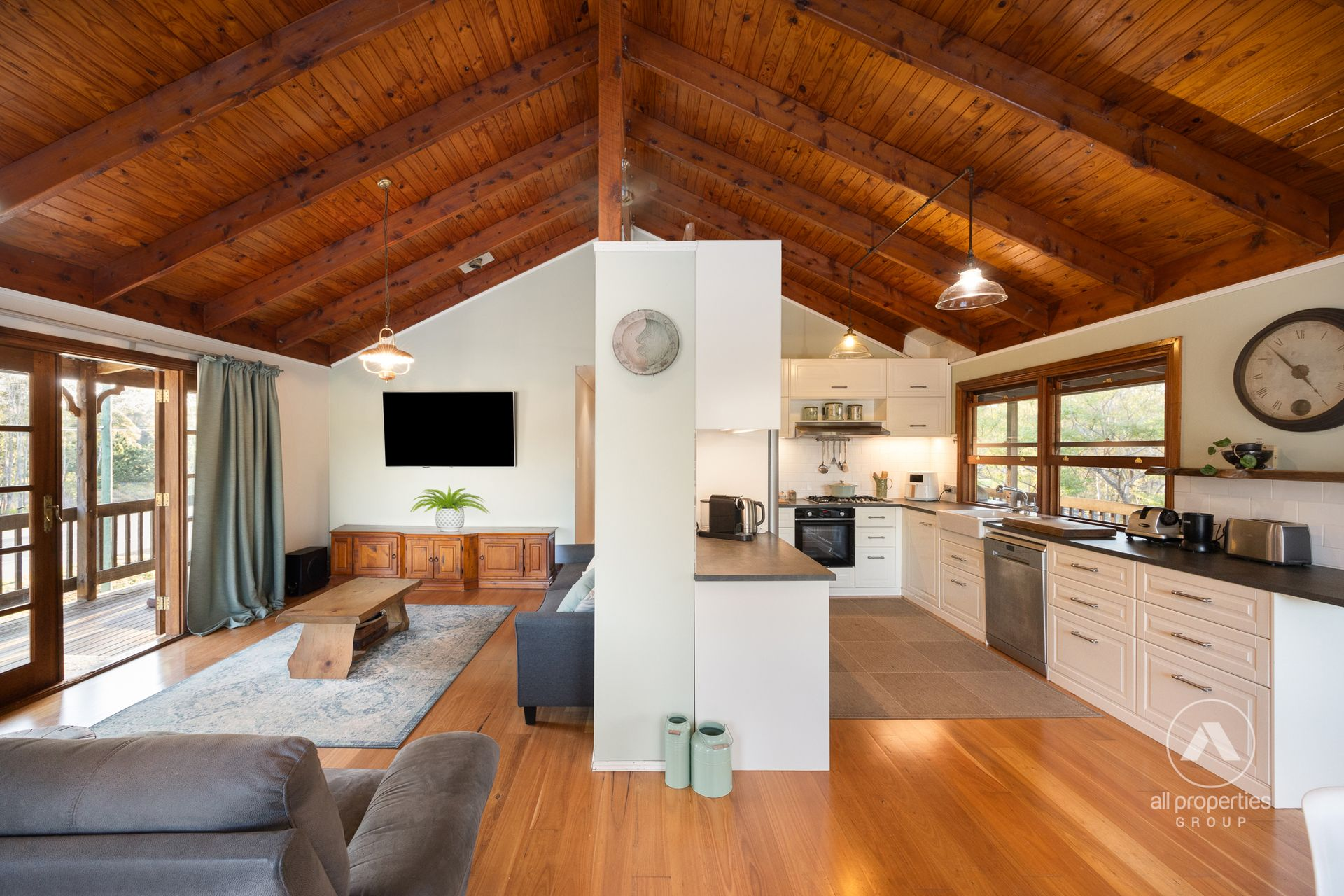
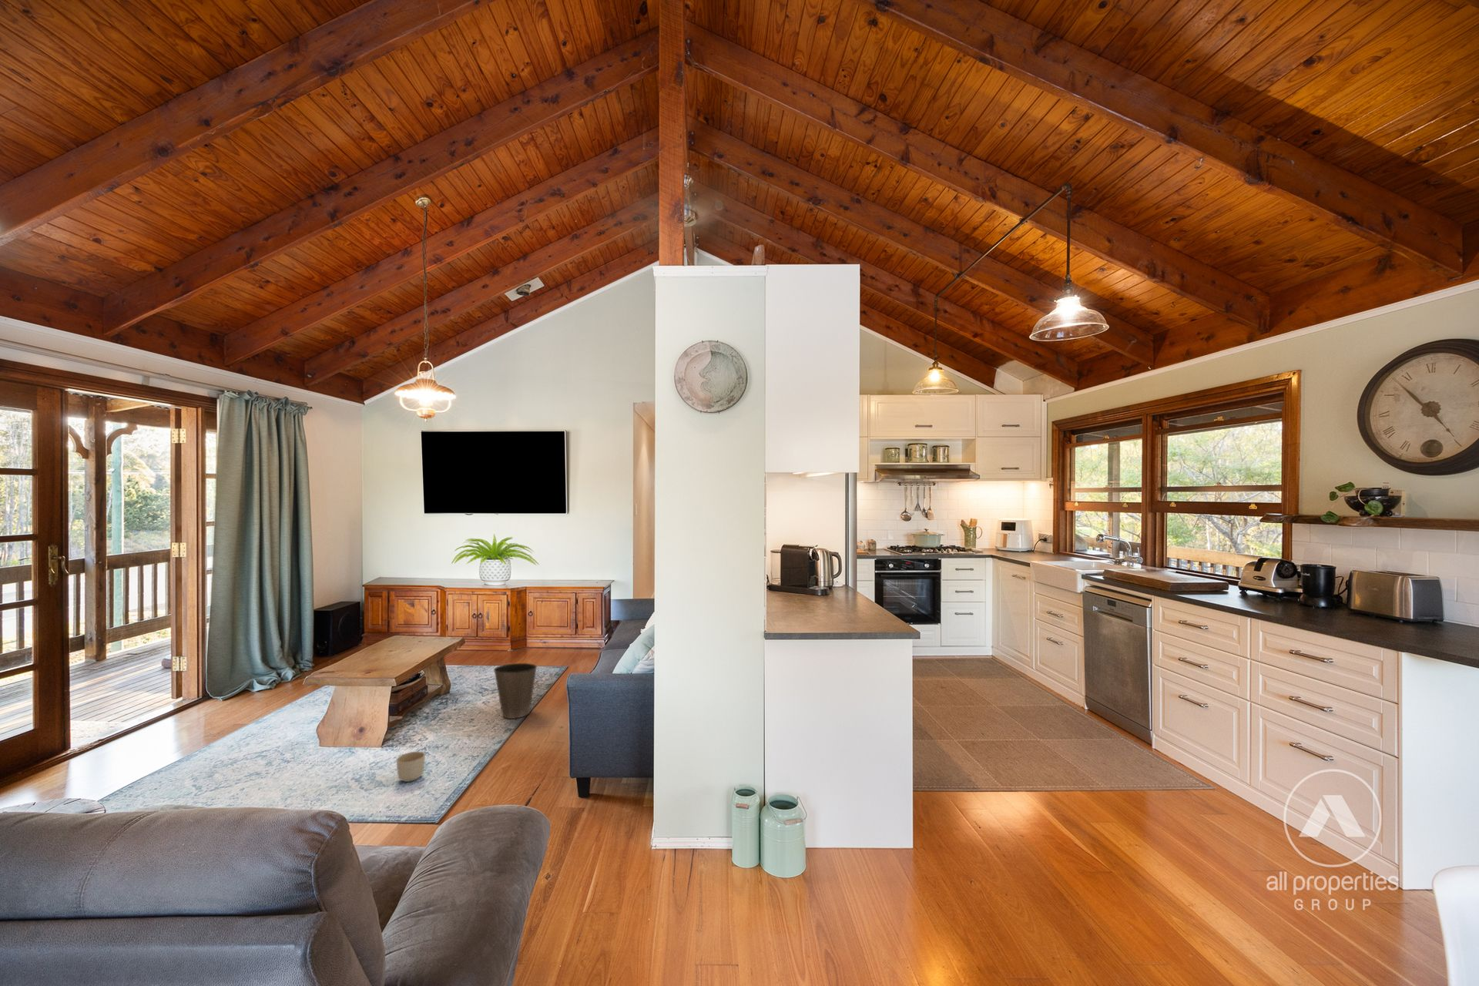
+ waste basket [493,662,538,720]
+ planter [396,751,426,782]
